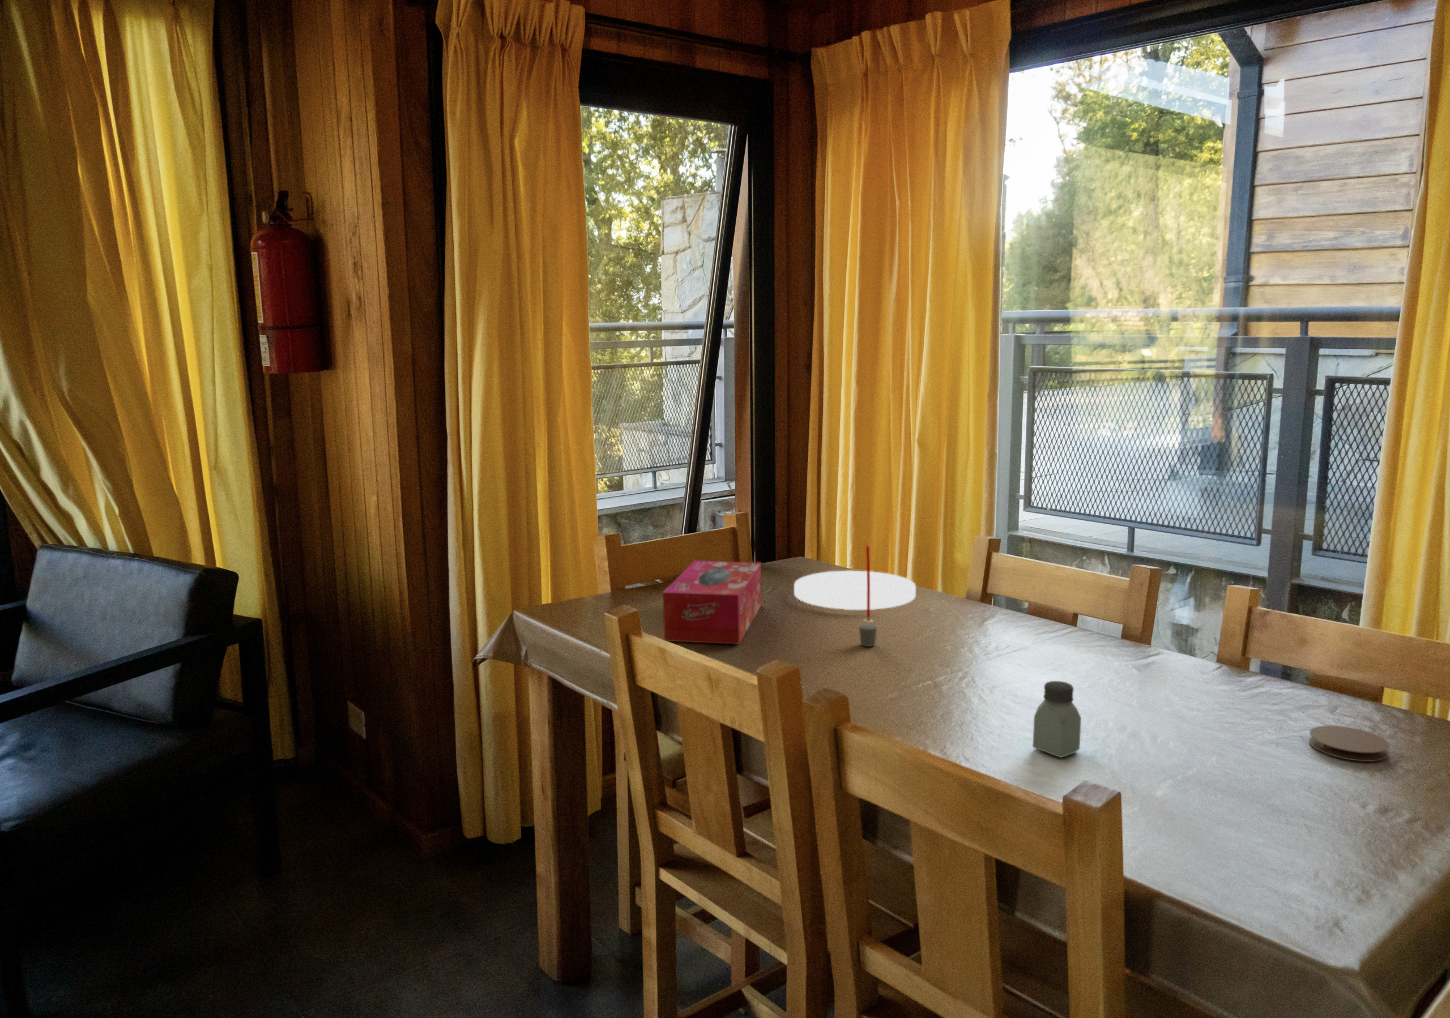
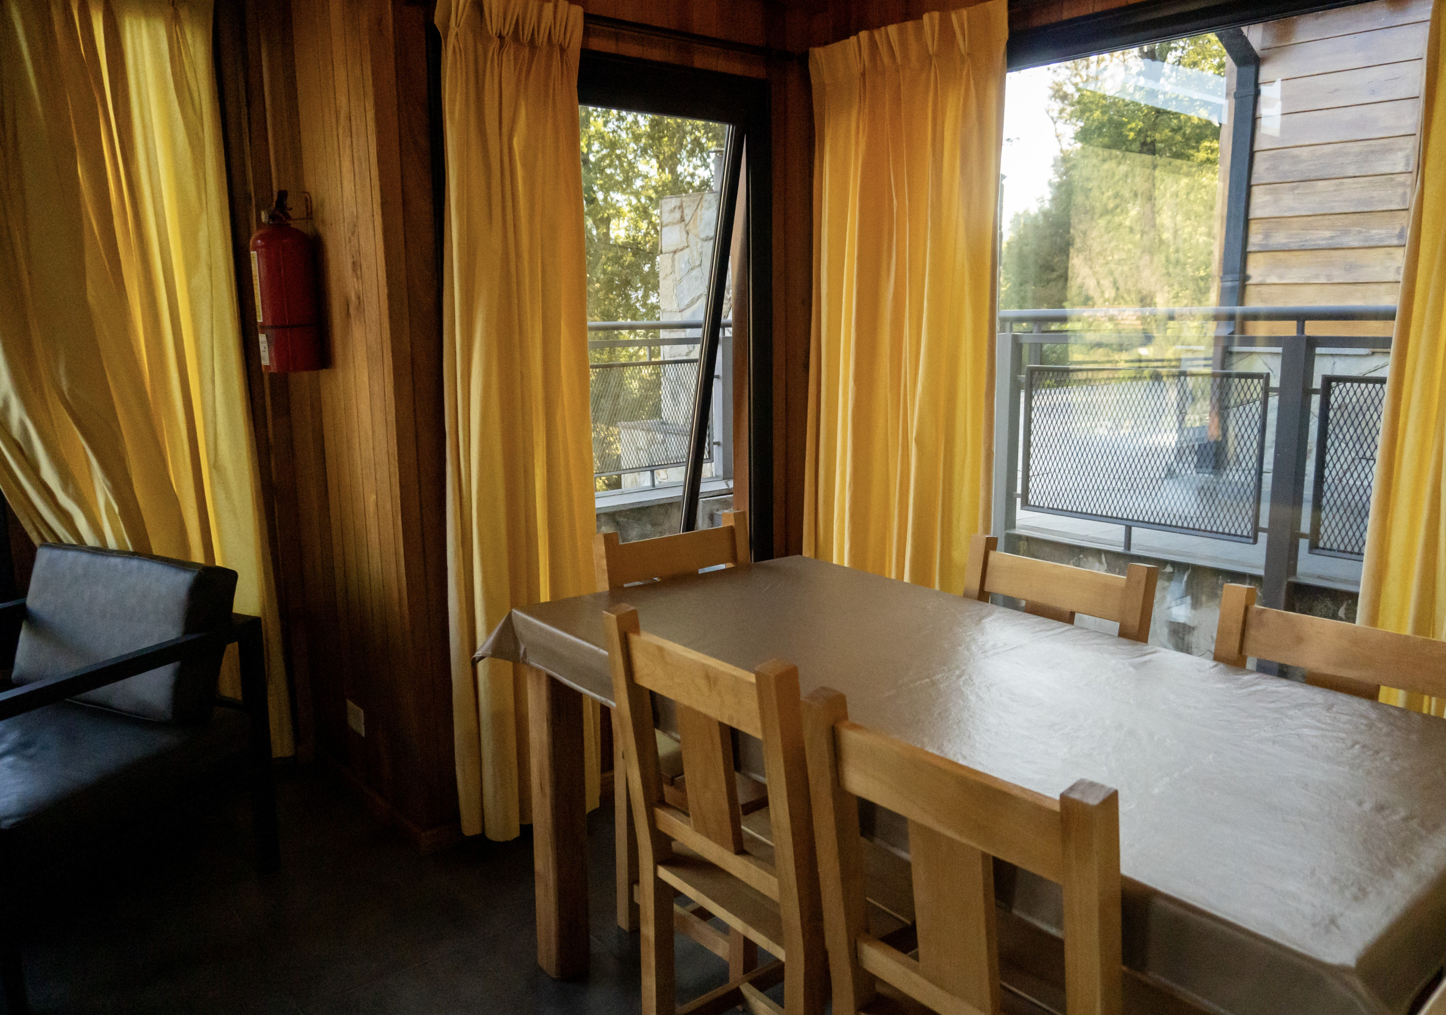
- tissue box [662,560,761,645]
- candle [858,544,878,647]
- plate [793,571,917,610]
- coaster [1308,725,1391,762]
- saltshaker [1032,681,1082,758]
